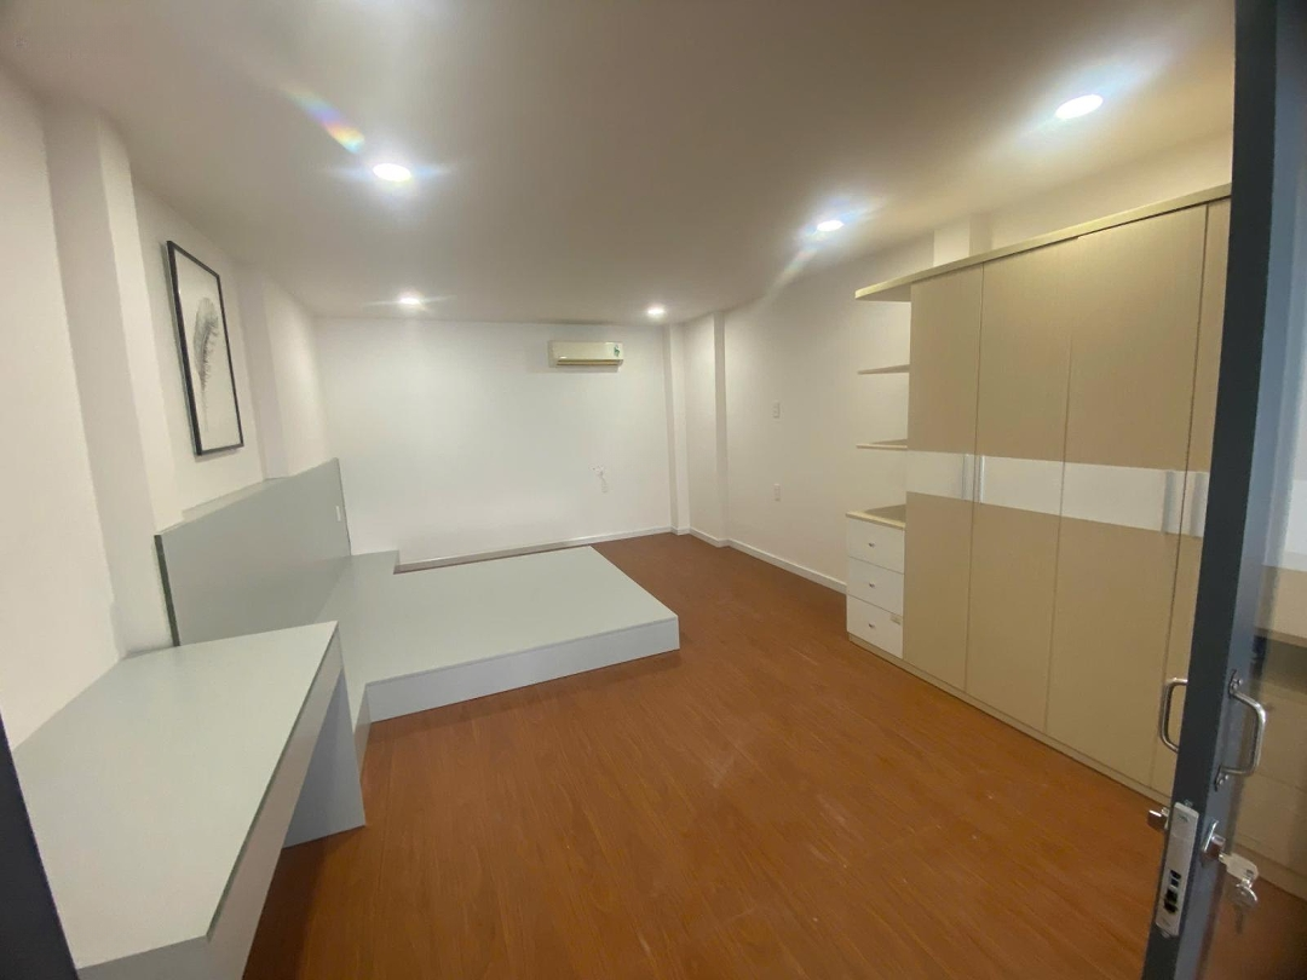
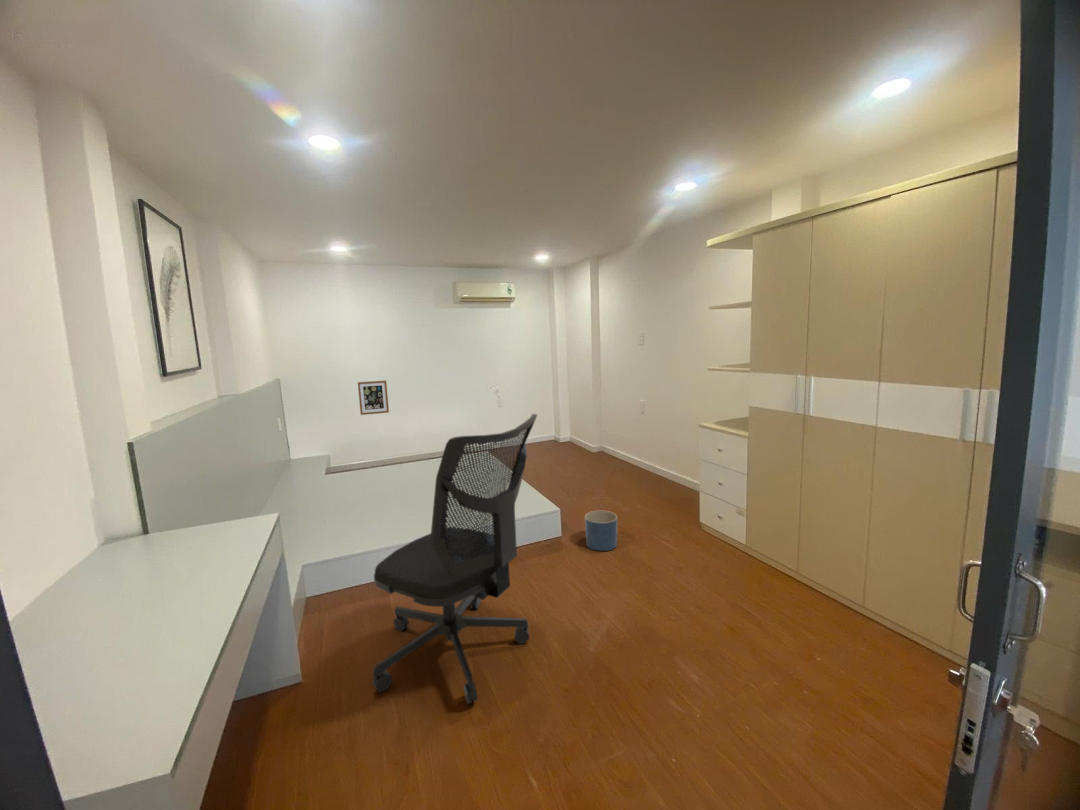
+ office chair [371,413,538,705]
+ planter [584,510,618,552]
+ wall art [357,380,390,416]
